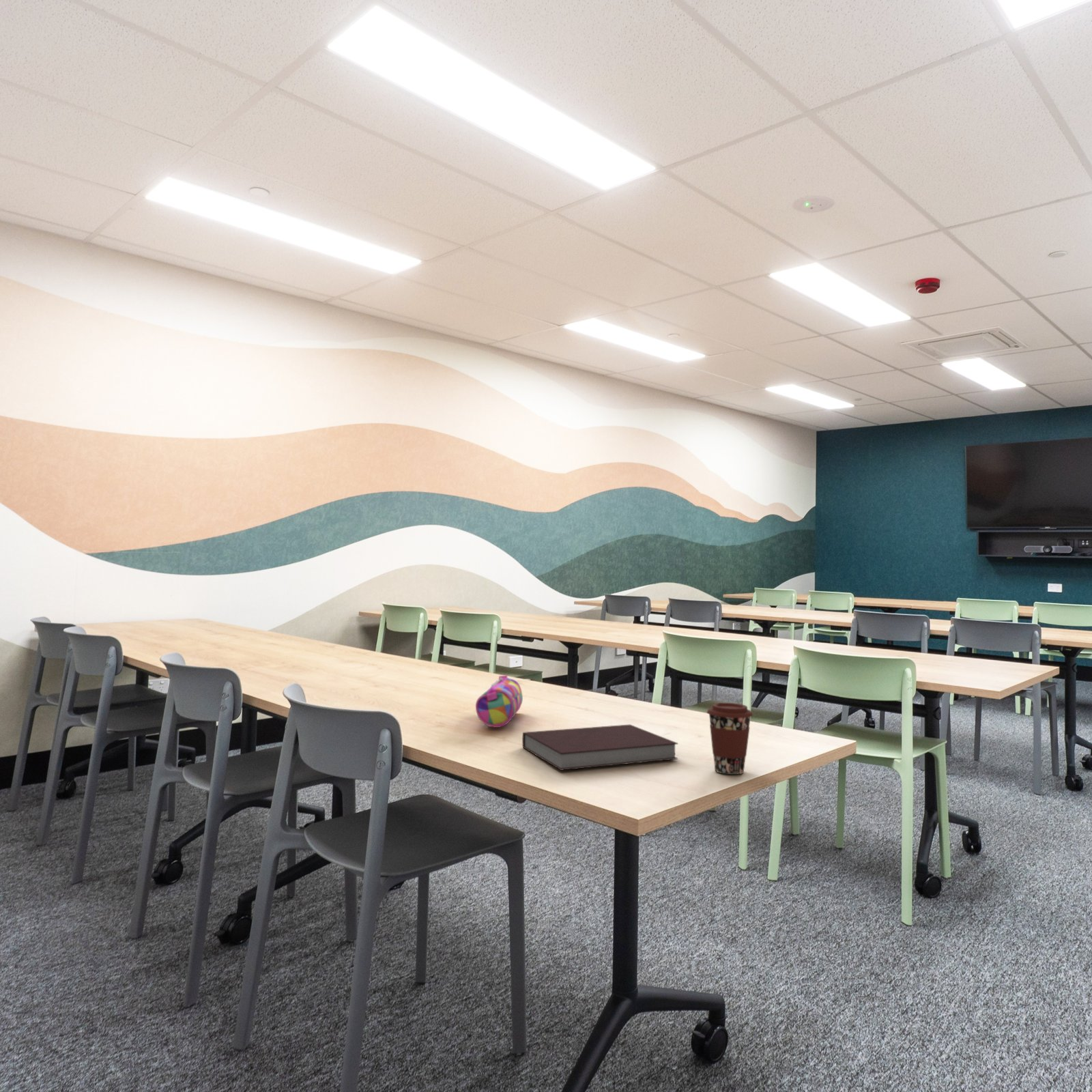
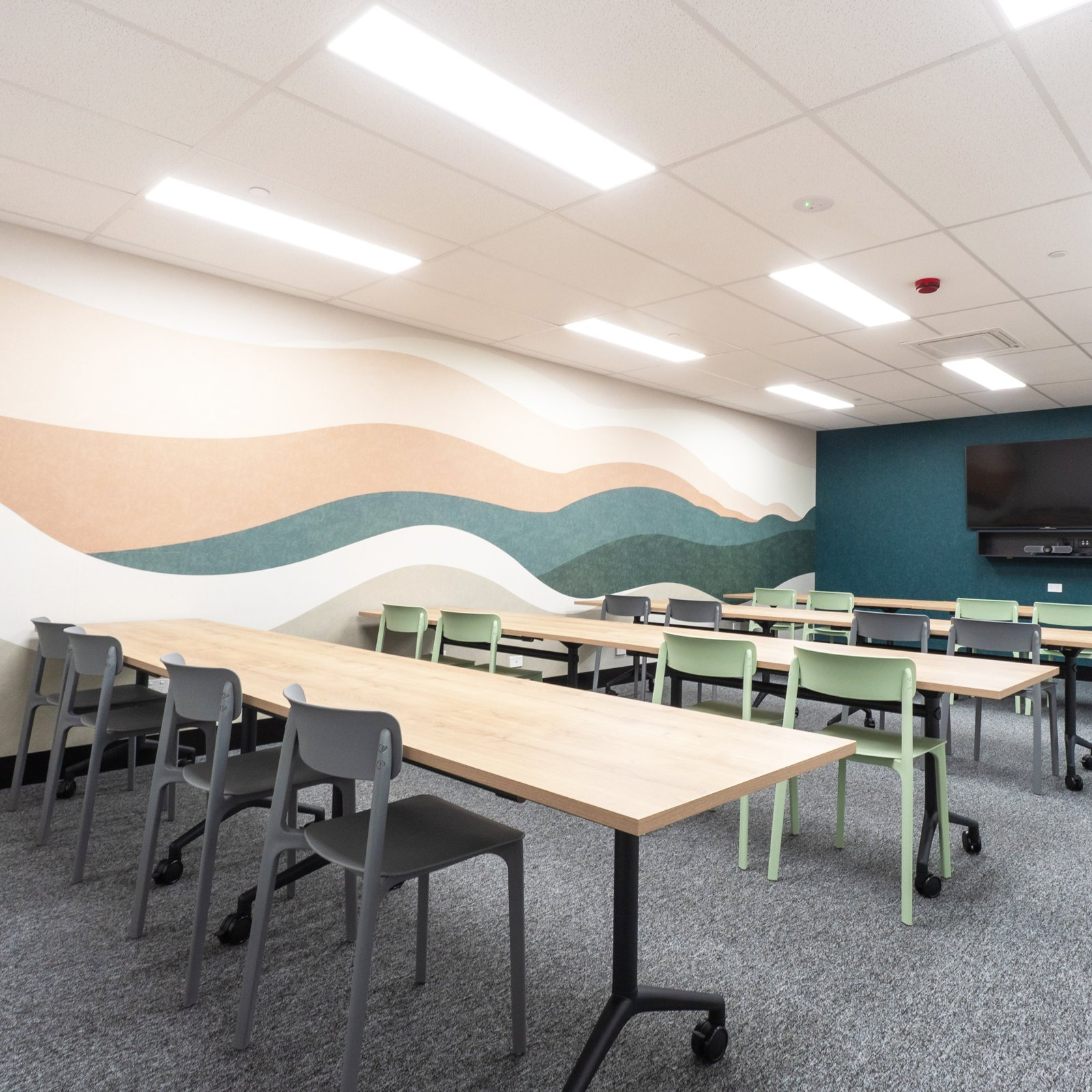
- pencil case [475,674,523,728]
- coffee cup [706,702,753,775]
- notebook [521,723,679,771]
